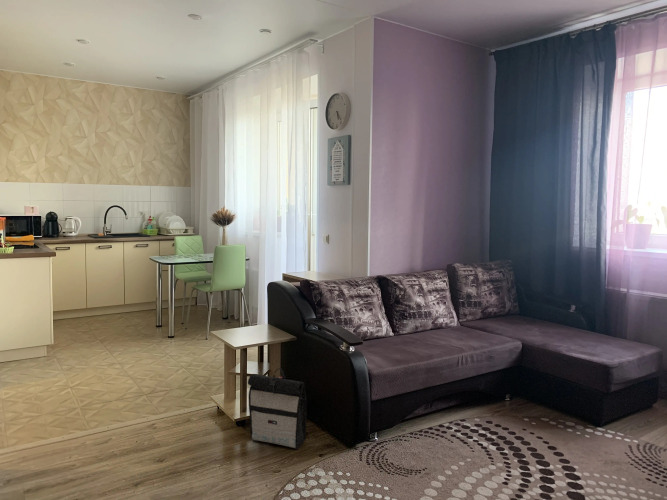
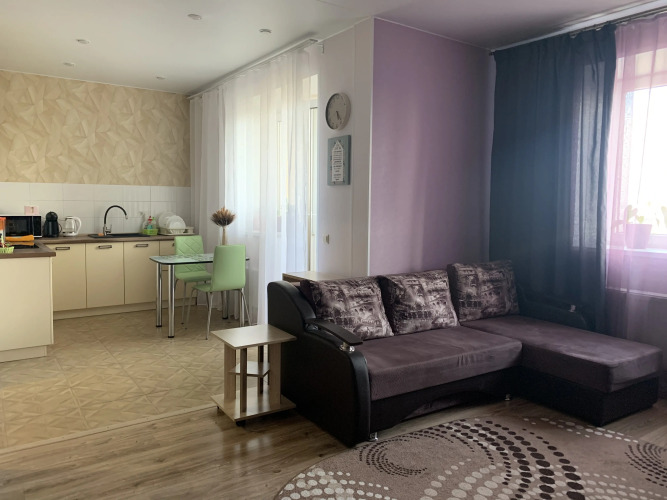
- backpack [247,367,307,450]
